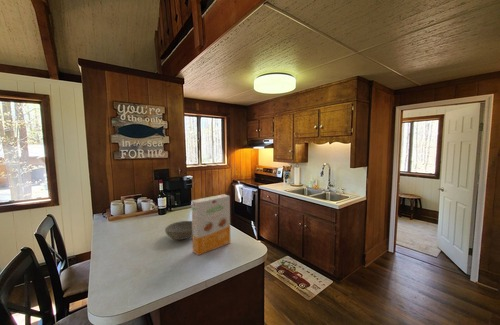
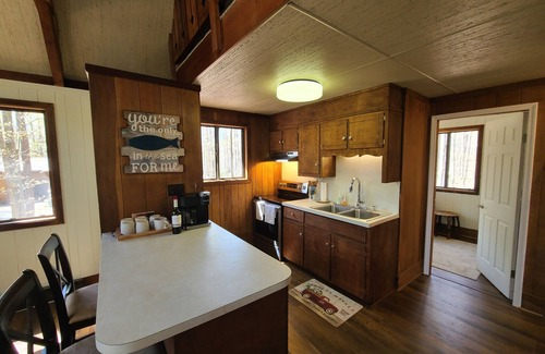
- cereal box [190,193,232,256]
- bowl [164,220,192,241]
